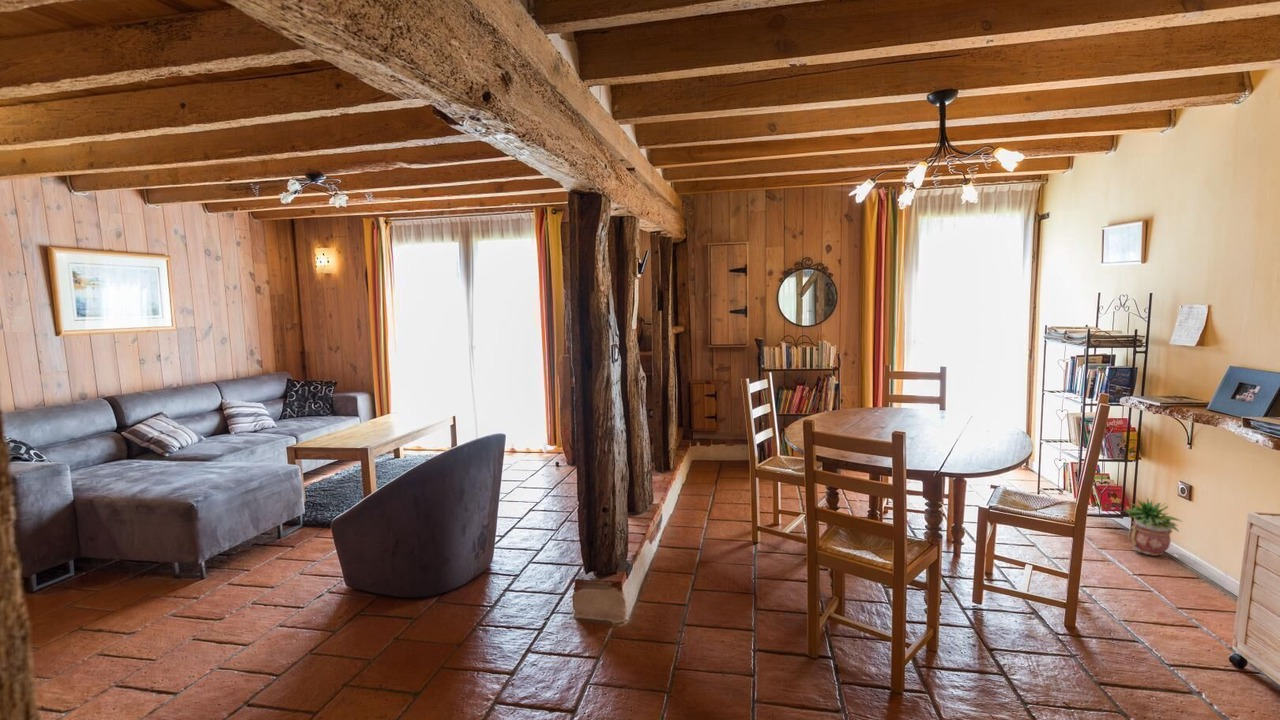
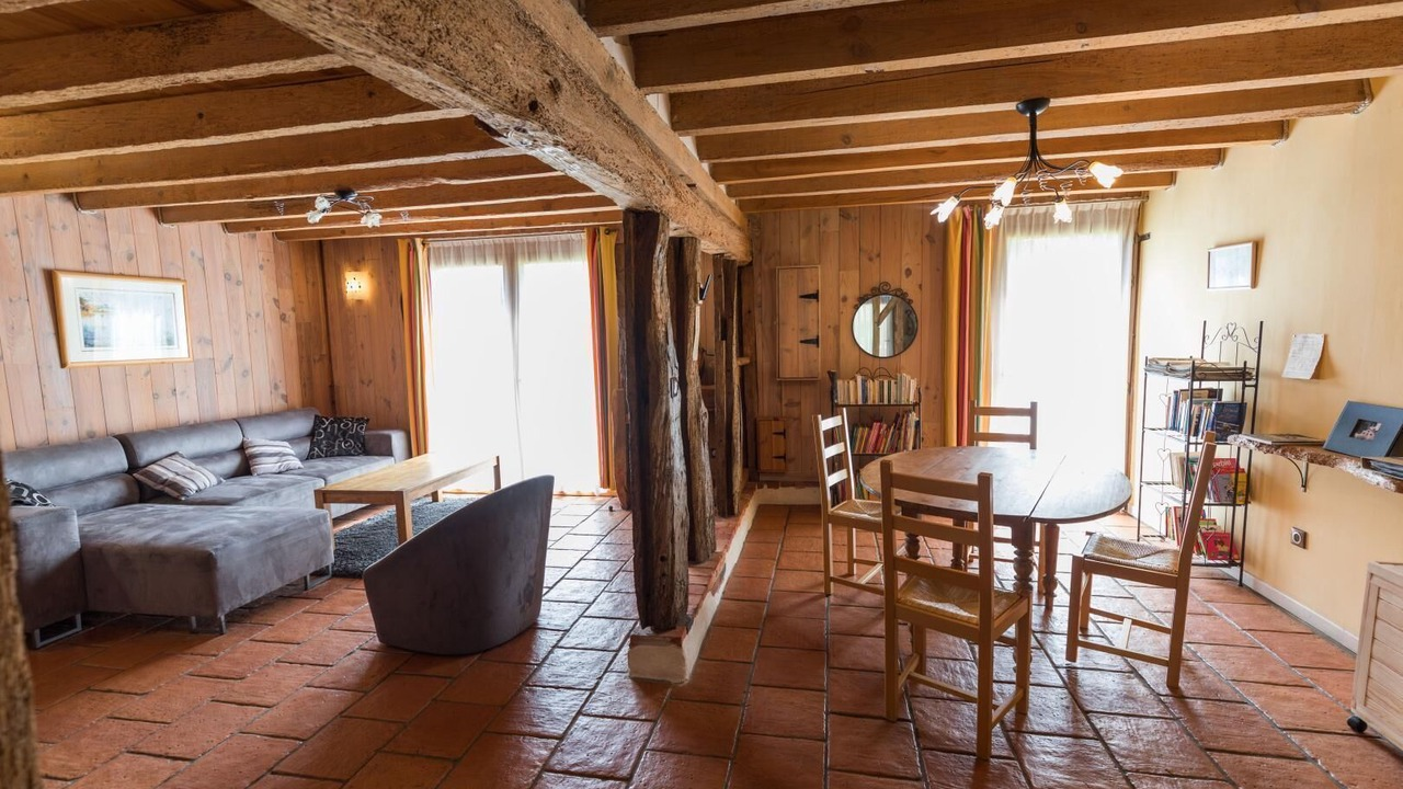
- potted plant [1122,497,1183,557]
